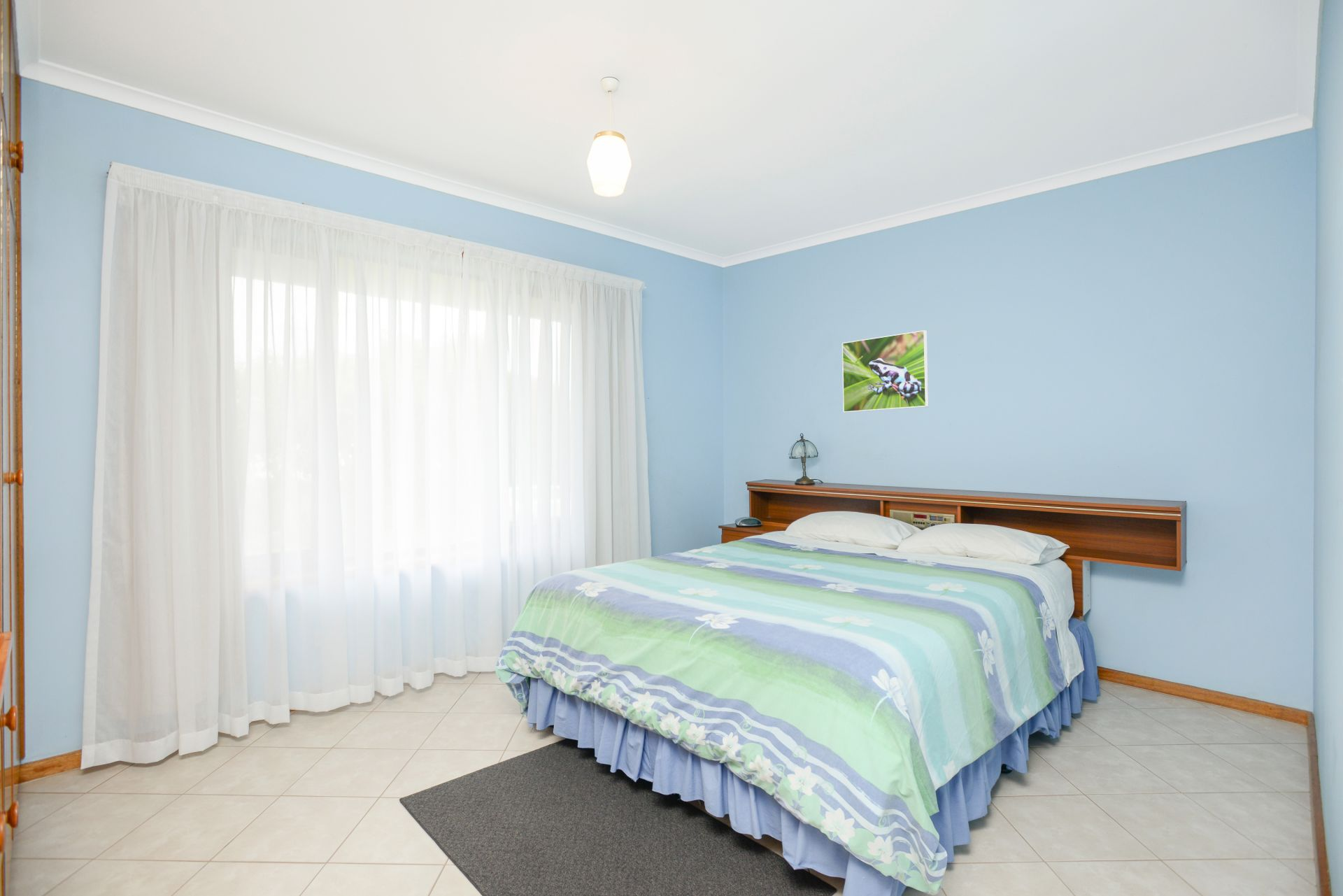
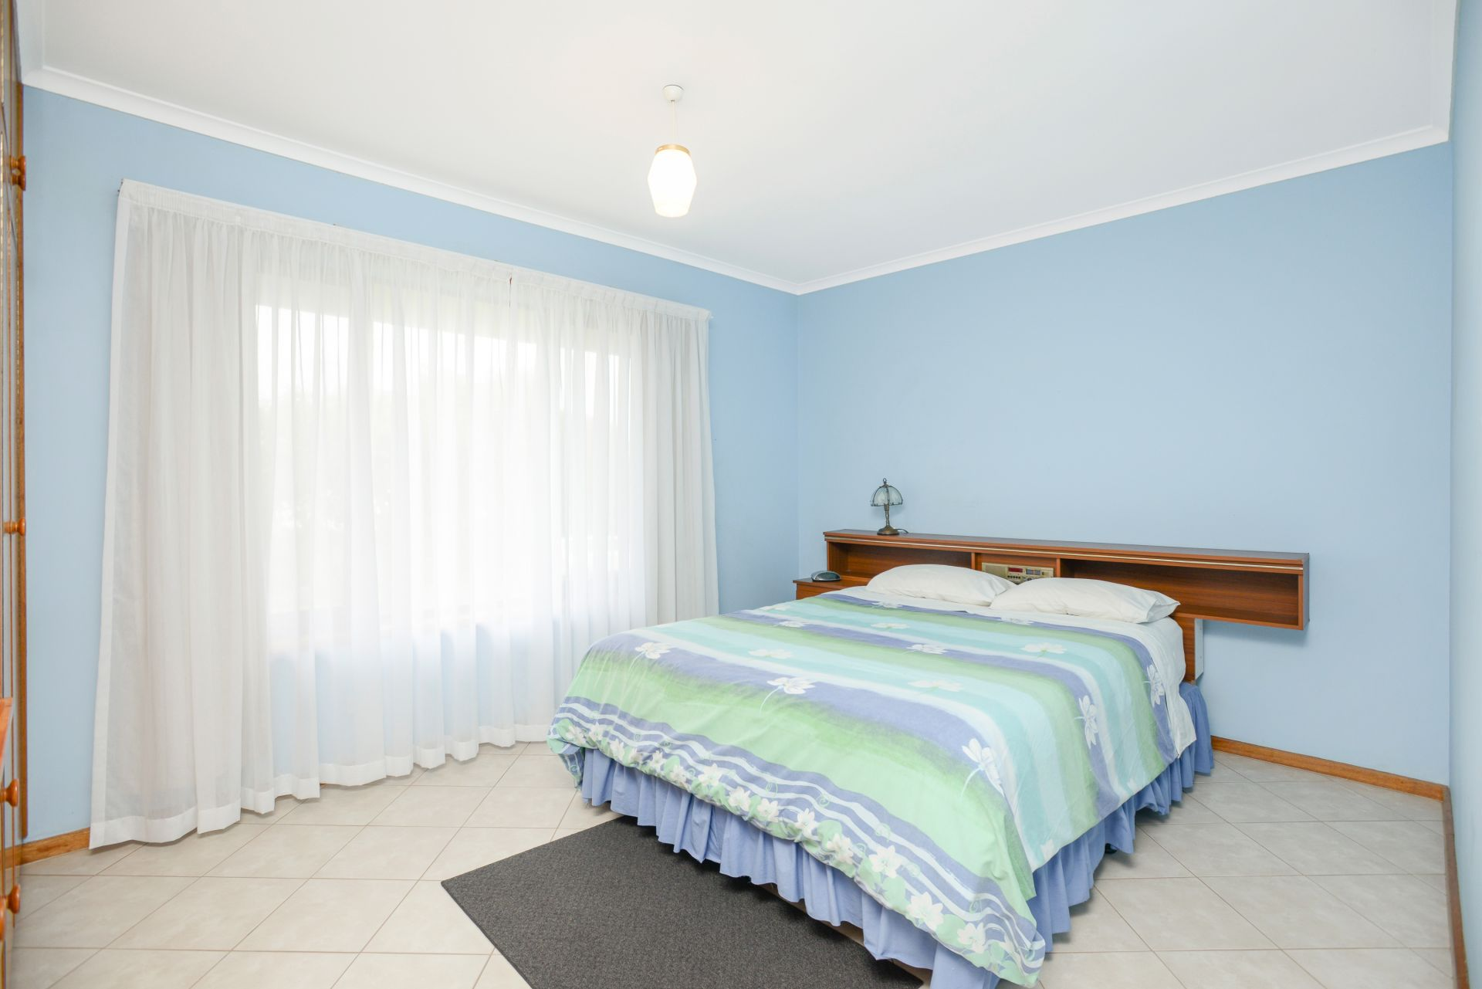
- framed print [841,329,929,413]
